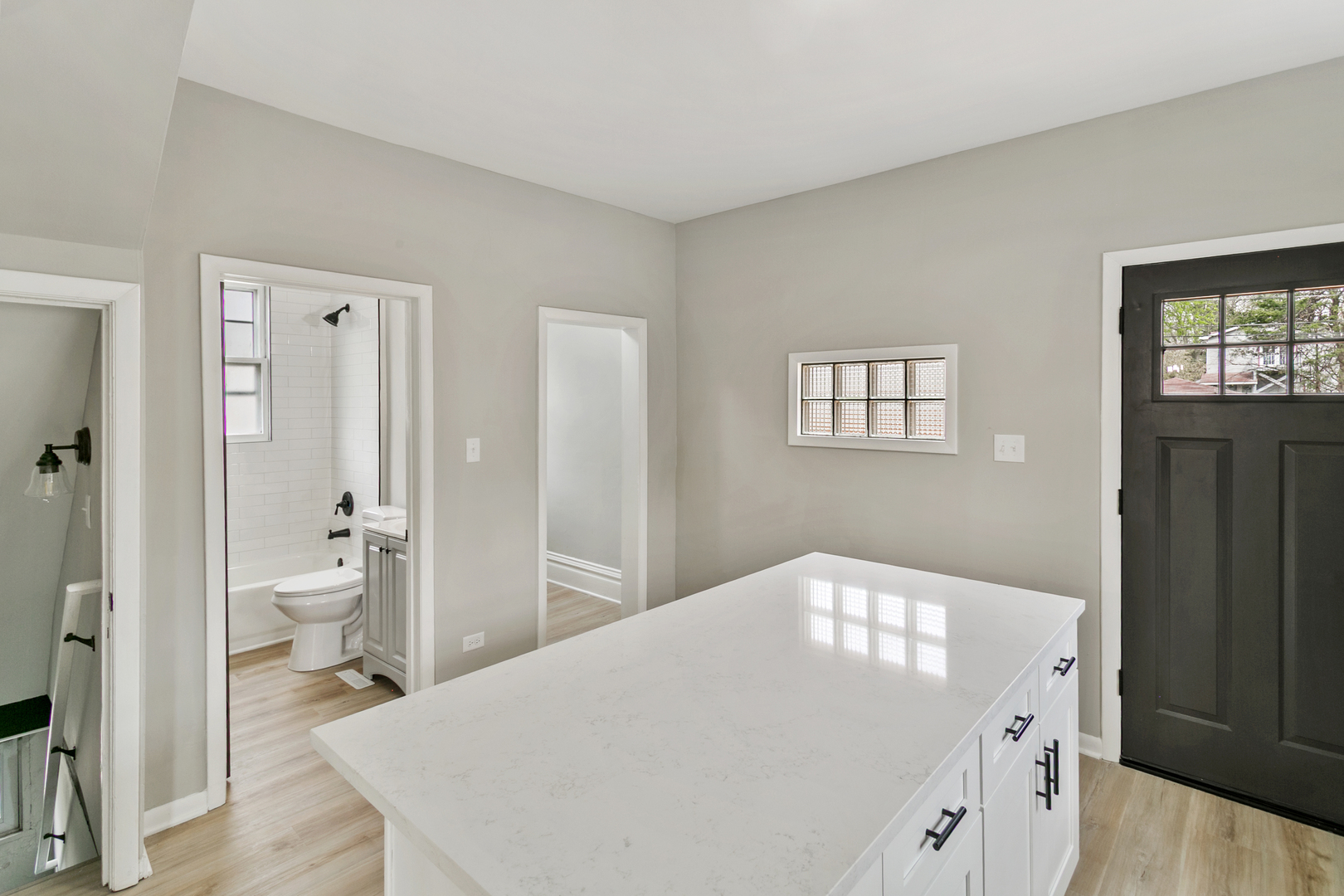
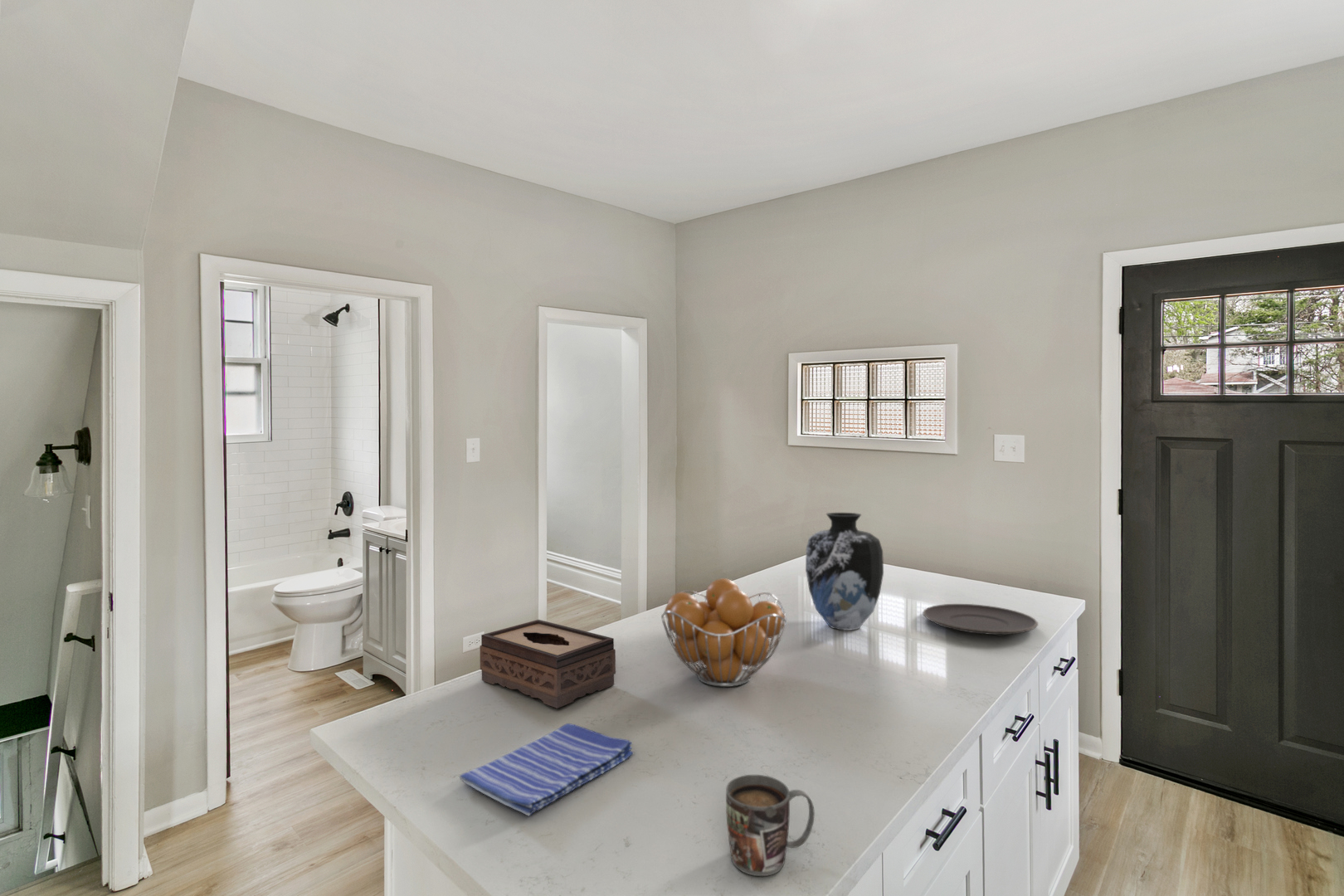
+ mug [725,774,816,877]
+ vase [805,512,884,631]
+ dish towel [459,723,634,817]
+ tissue box [479,619,616,709]
+ plate [922,603,1039,635]
+ fruit basket [660,577,787,688]
